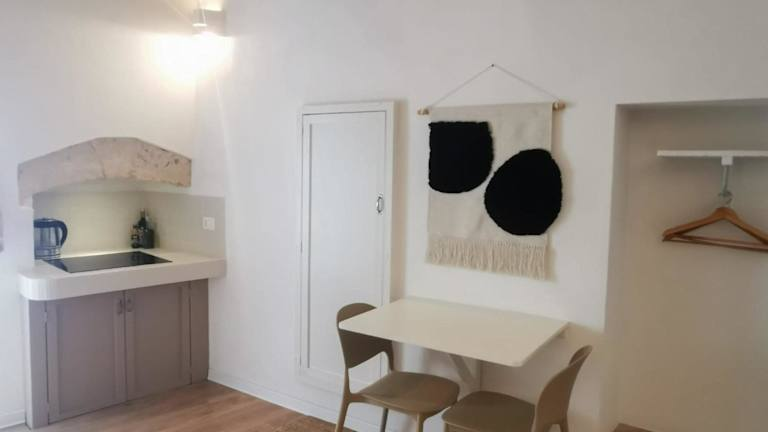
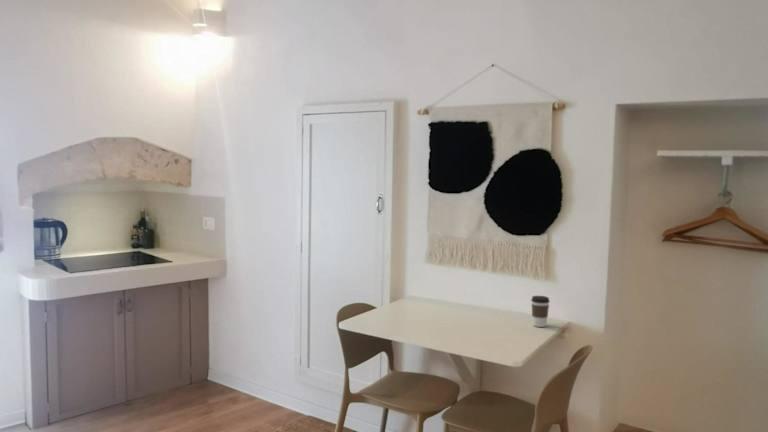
+ coffee cup [530,295,551,328]
